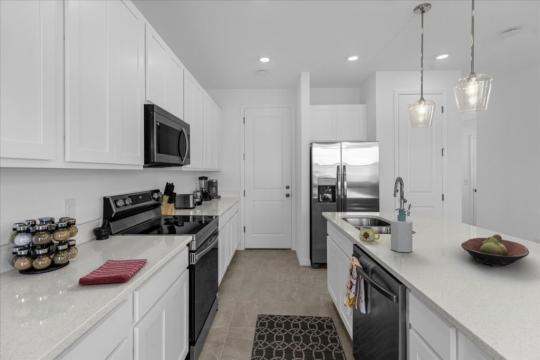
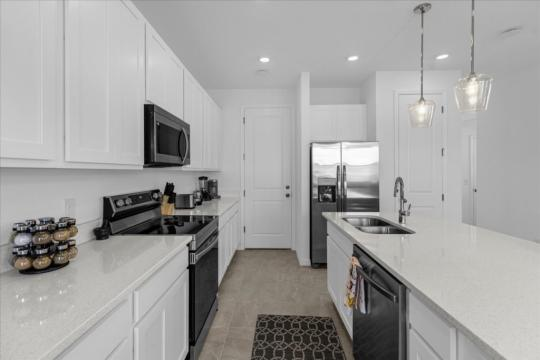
- dish towel [77,258,148,286]
- soap bottle [390,207,413,254]
- fruit bowl [460,233,530,267]
- mug [358,226,381,244]
